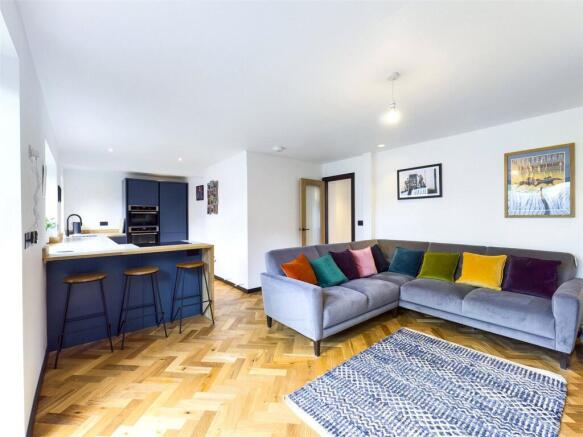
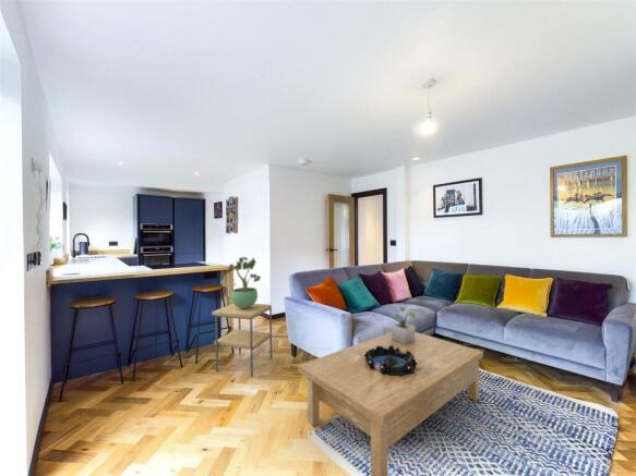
+ side table [211,303,273,378]
+ potted plant [228,256,262,308]
+ decorative bowl [363,345,418,377]
+ coffee table [297,331,484,476]
+ potted plant [377,304,423,345]
